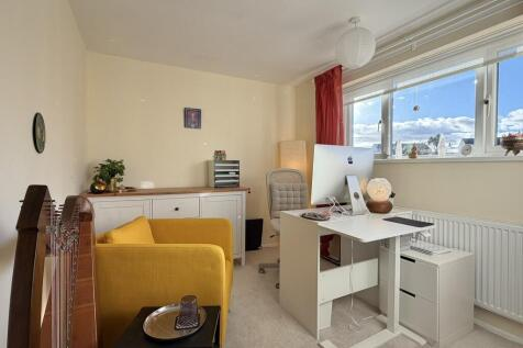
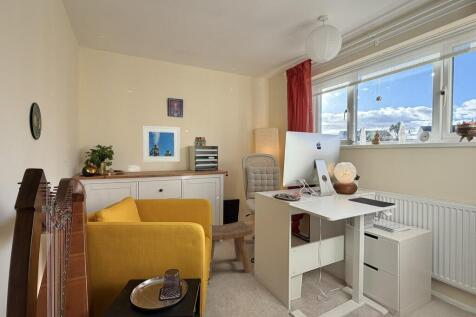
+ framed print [142,125,181,163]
+ stool [207,220,254,281]
